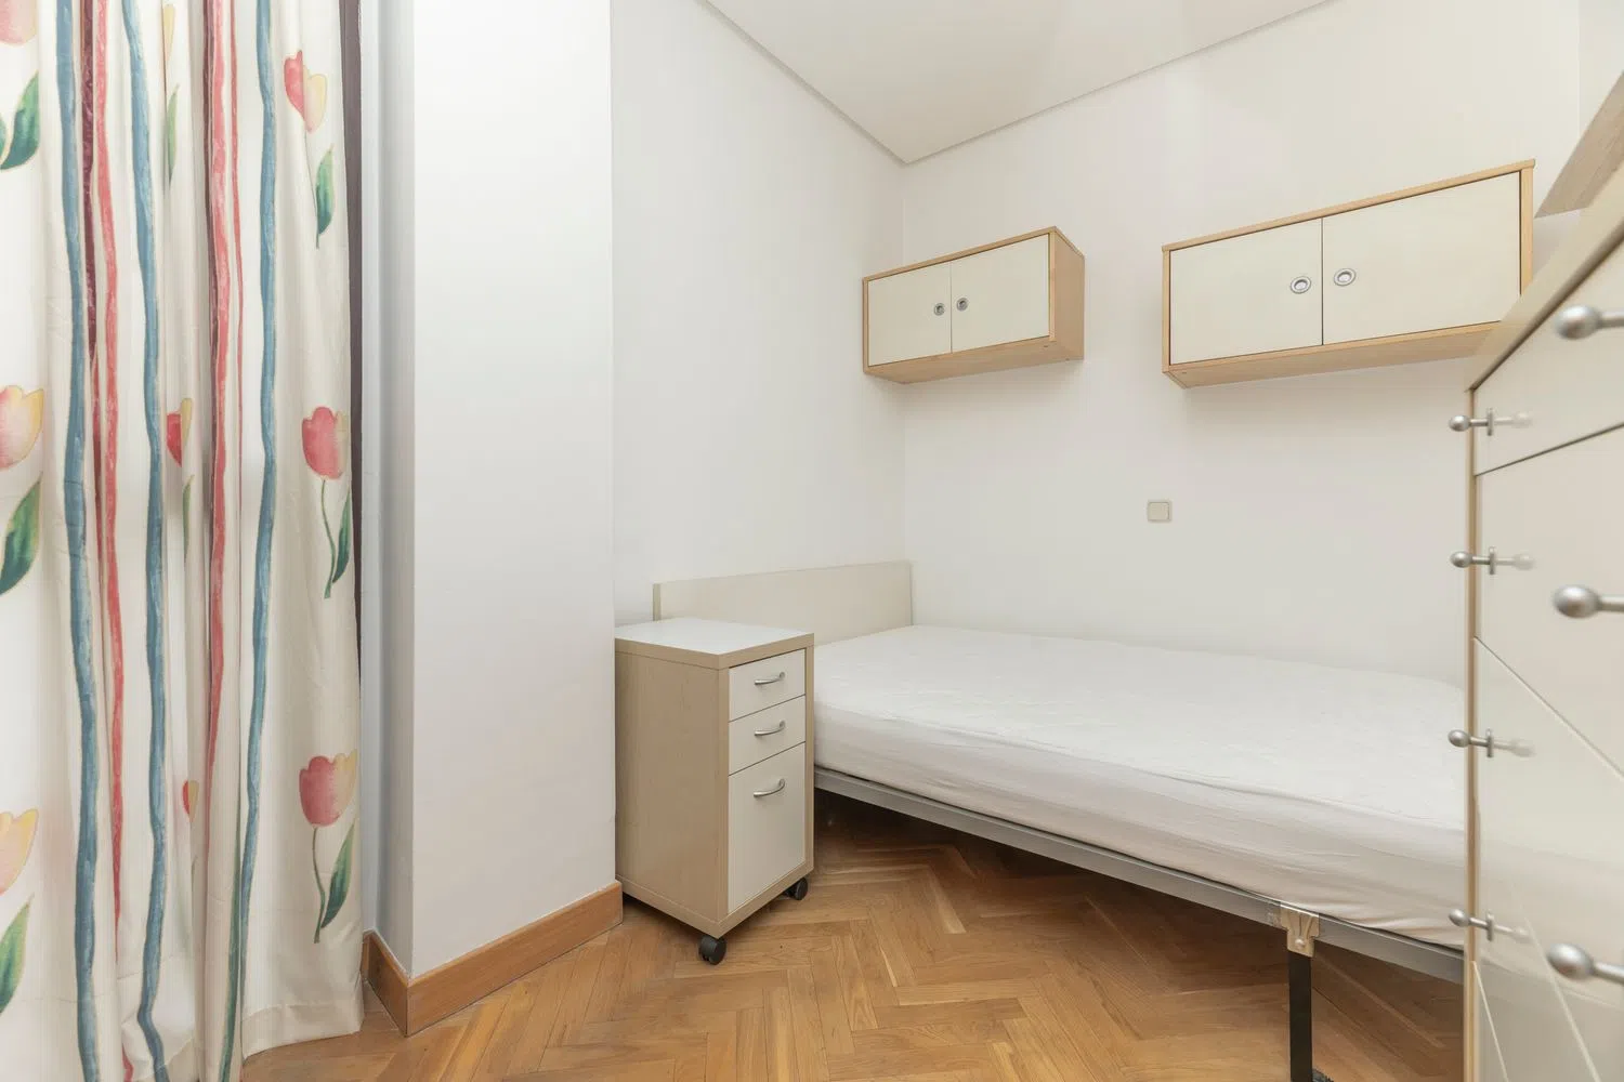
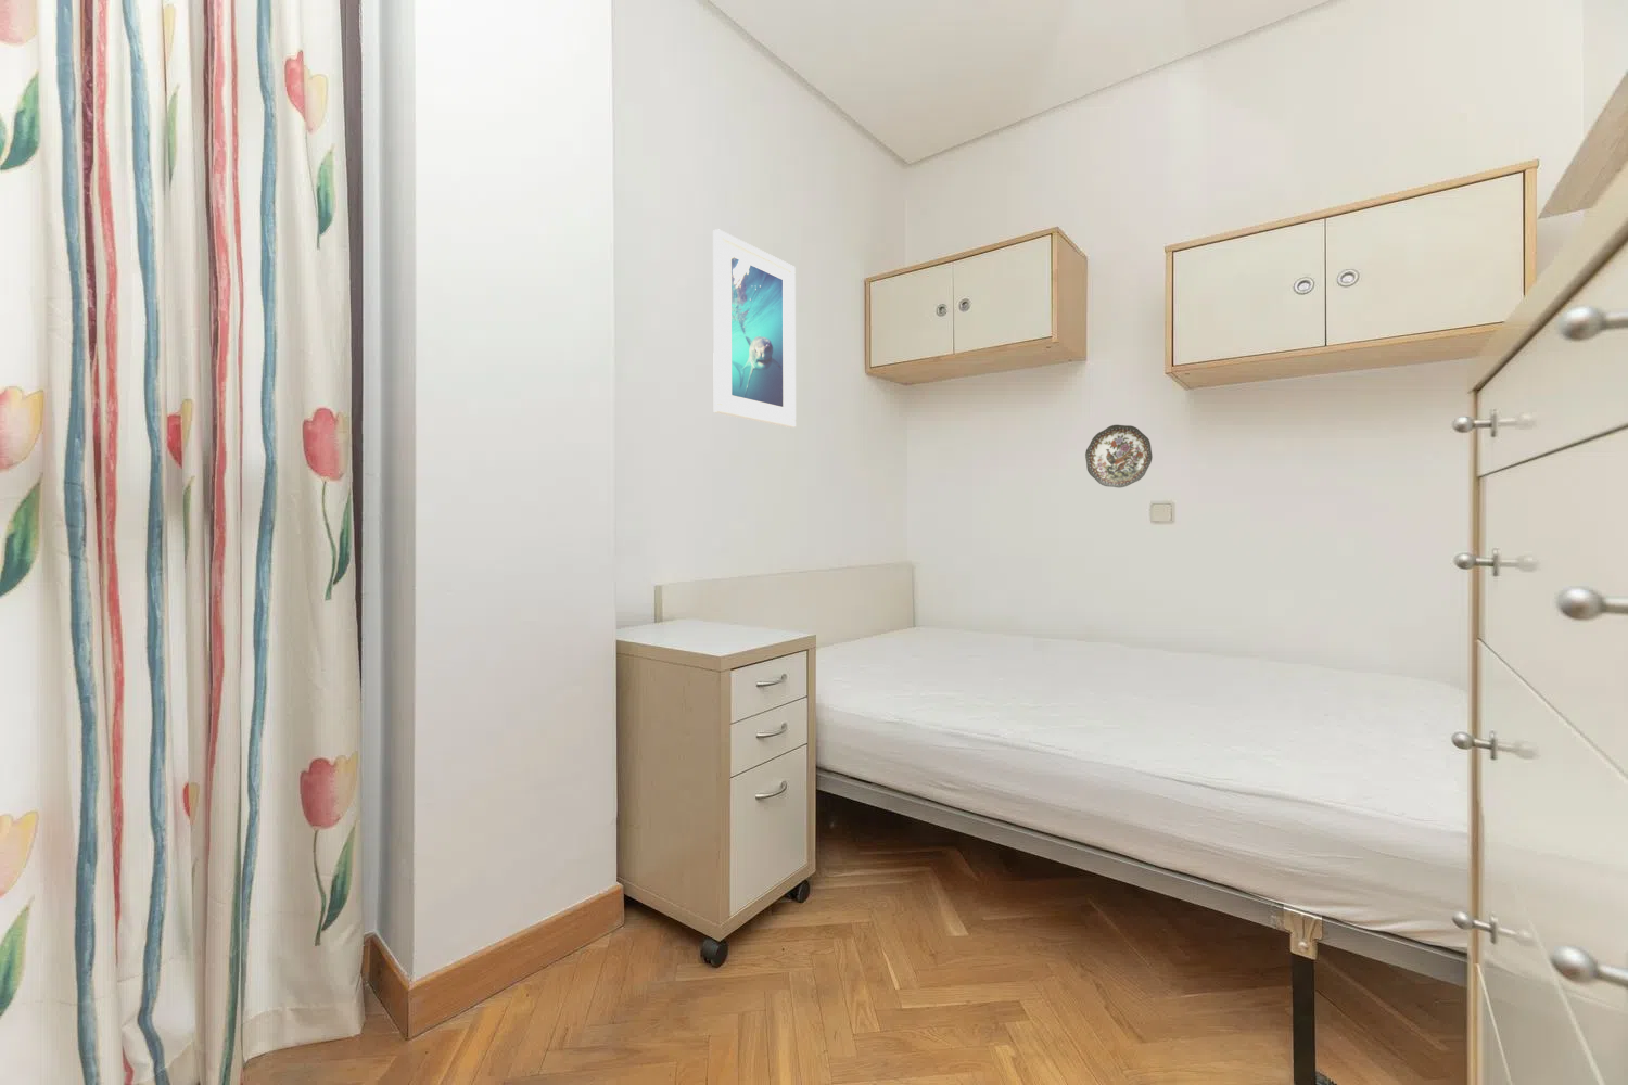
+ decorative plate [1084,424,1153,488]
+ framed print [712,228,797,429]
